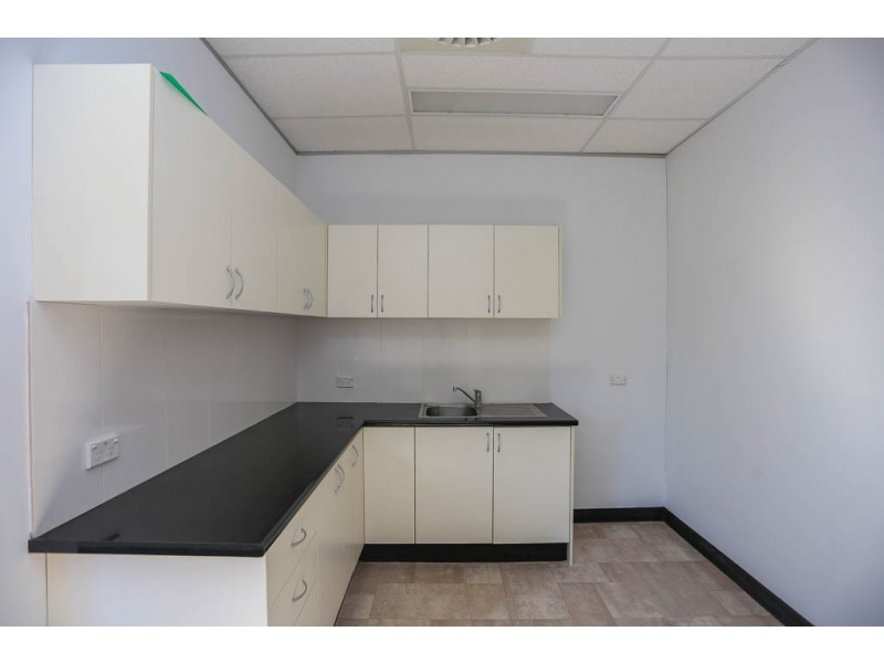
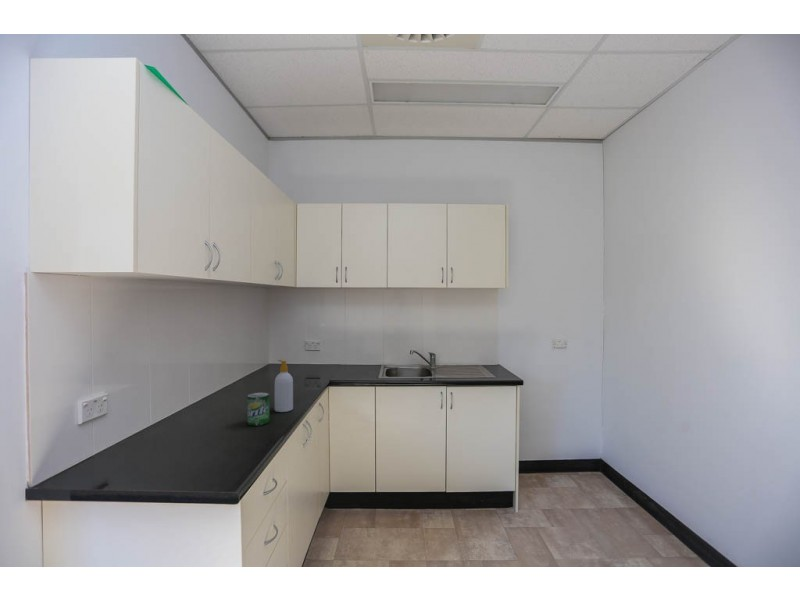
+ soap bottle [274,359,294,413]
+ beverage can [247,391,270,427]
